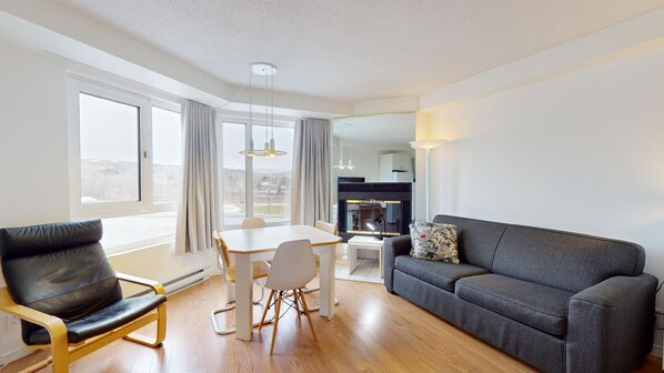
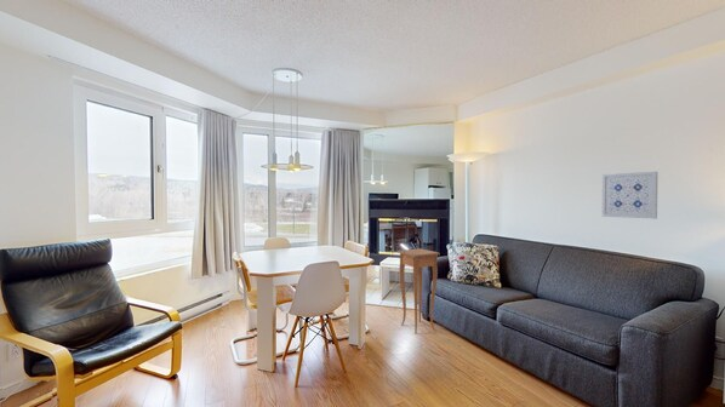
+ wall art [601,171,658,220]
+ side table [396,247,441,336]
